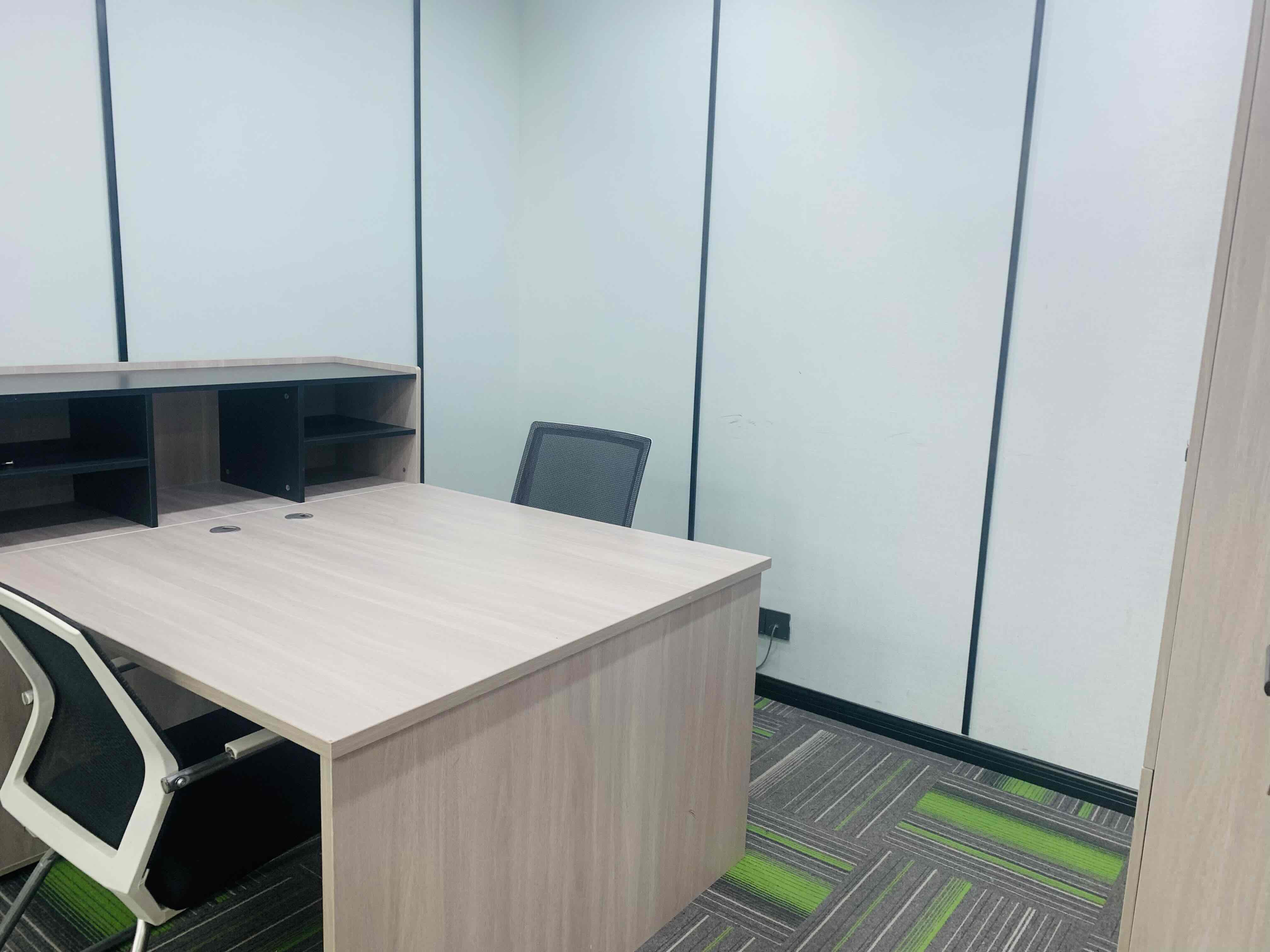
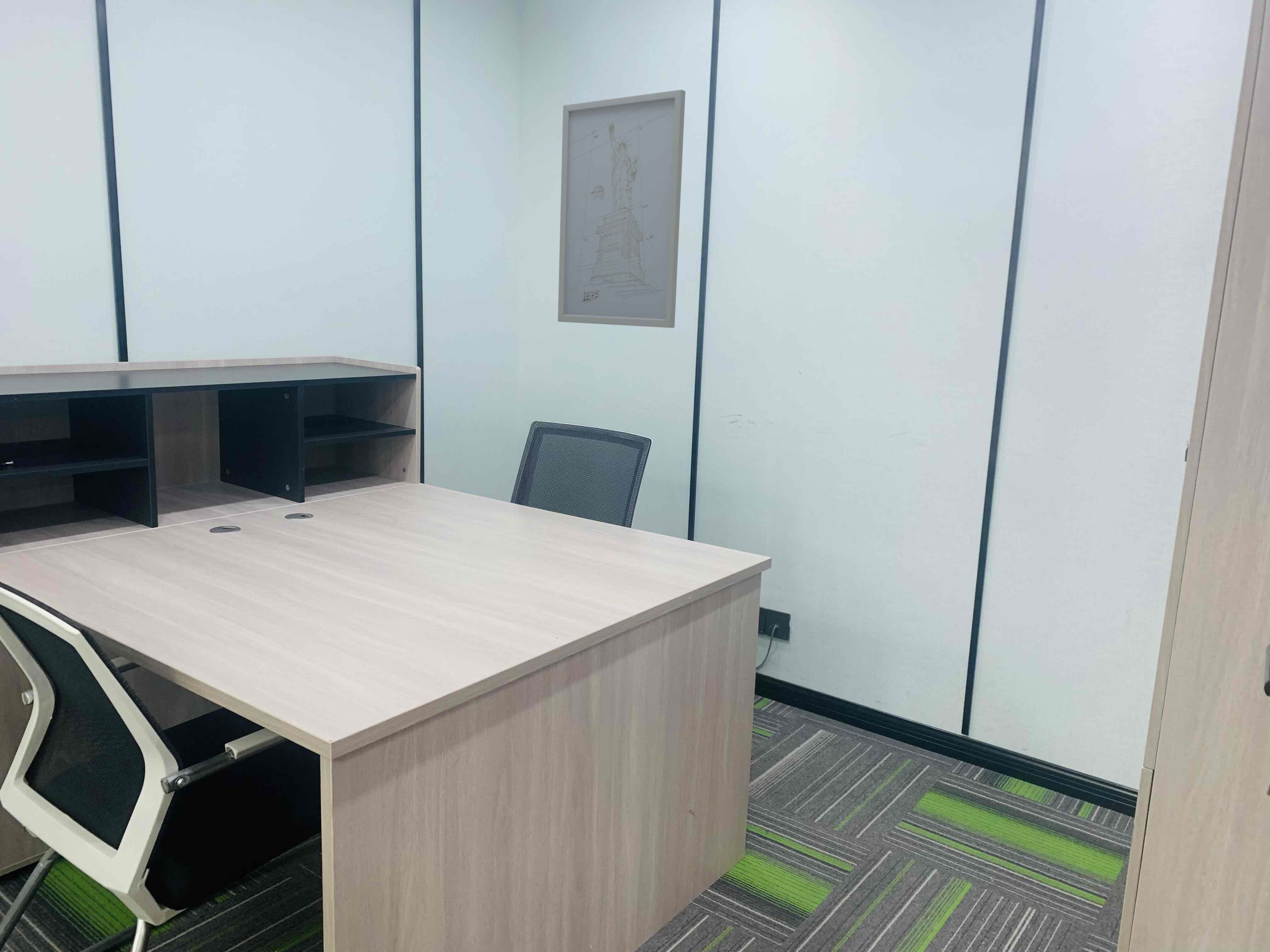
+ wall art [558,89,686,328]
